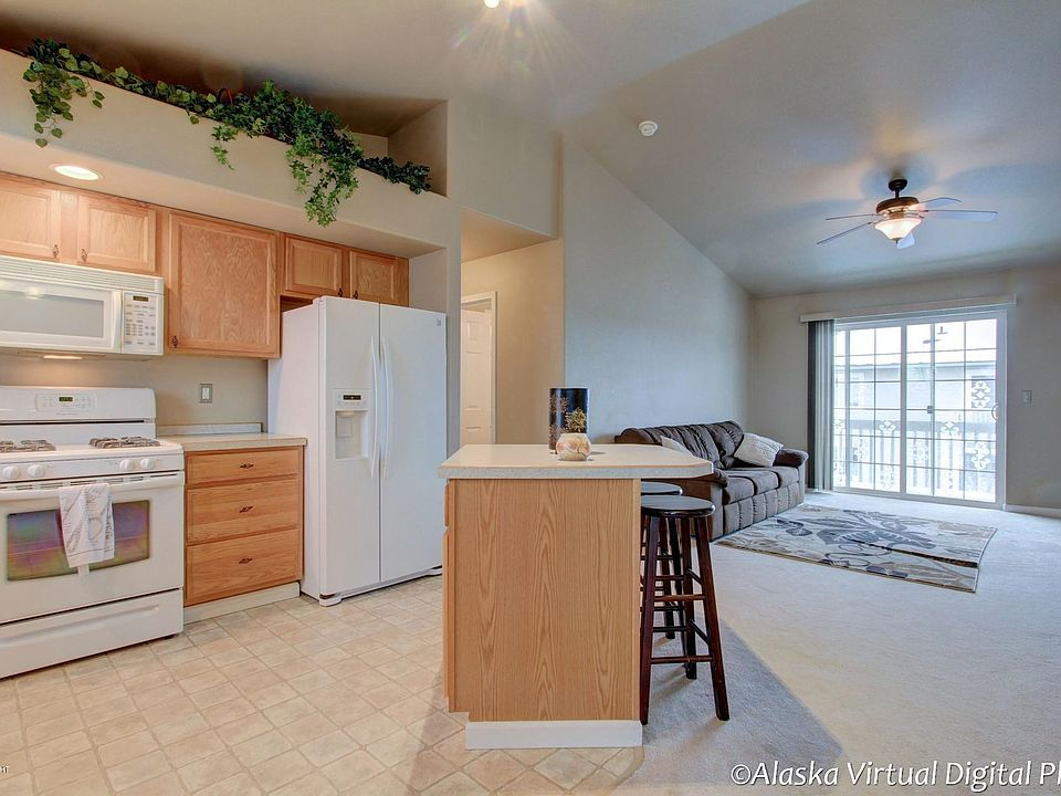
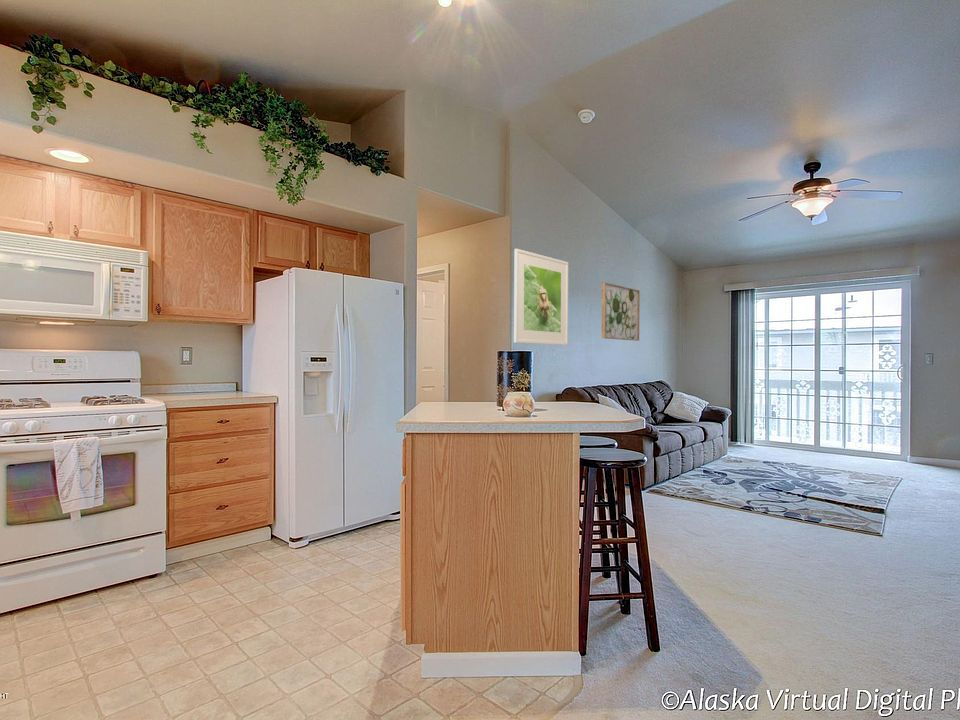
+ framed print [513,248,569,346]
+ wall art [601,281,641,342]
